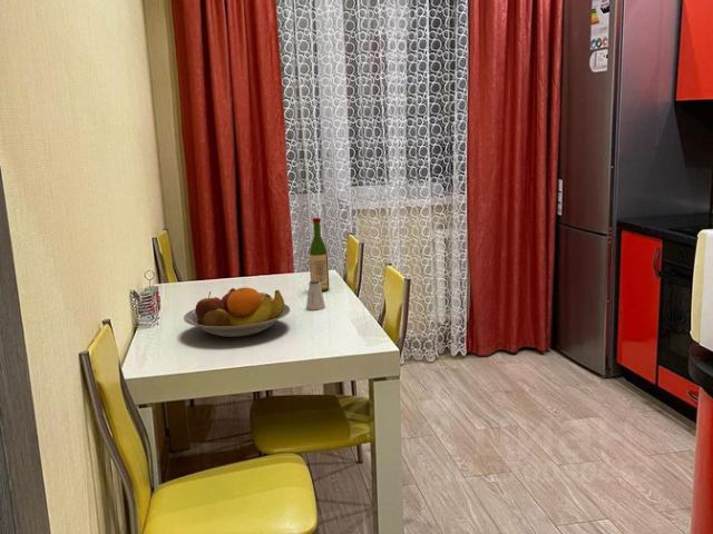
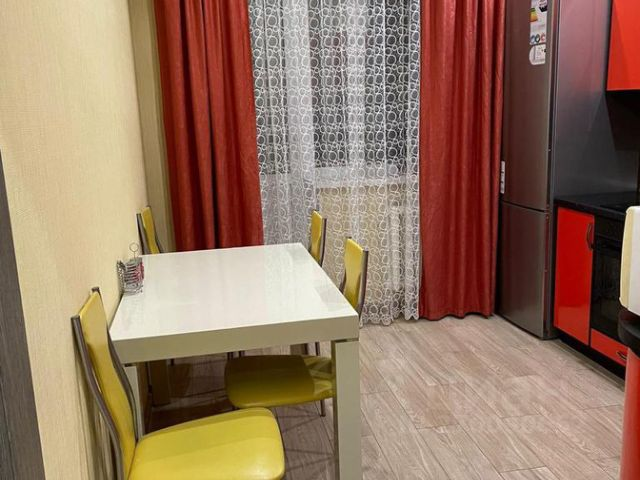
- saltshaker [305,280,326,310]
- wine bottle [309,217,330,293]
- fruit bowl [183,286,291,338]
